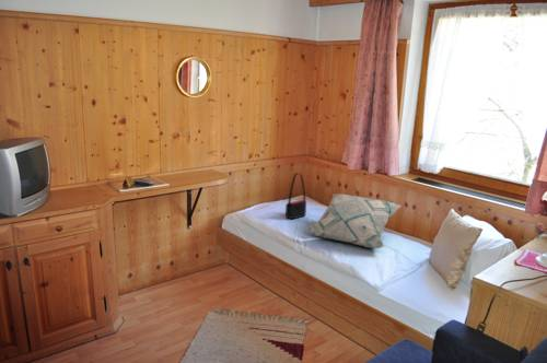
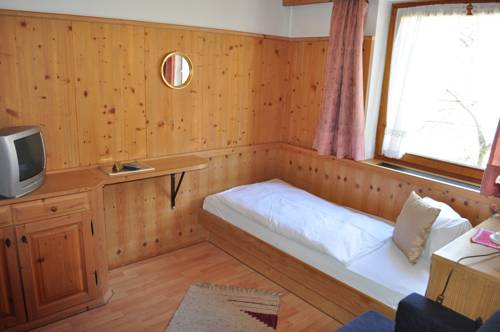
- shoulder bag [284,173,307,221]
- decorative pillow [305,192,401,249]
